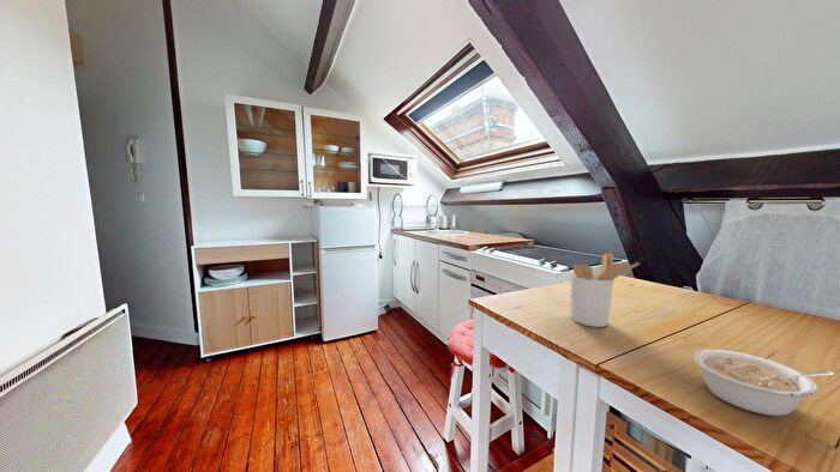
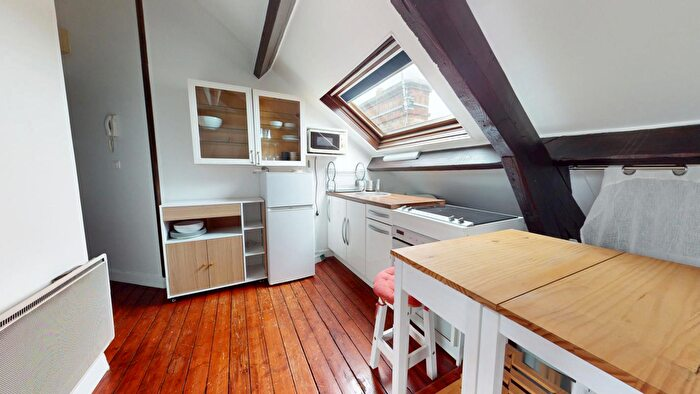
- legume [692,349,835,417]
- utensil holder [569,252,641,328]
